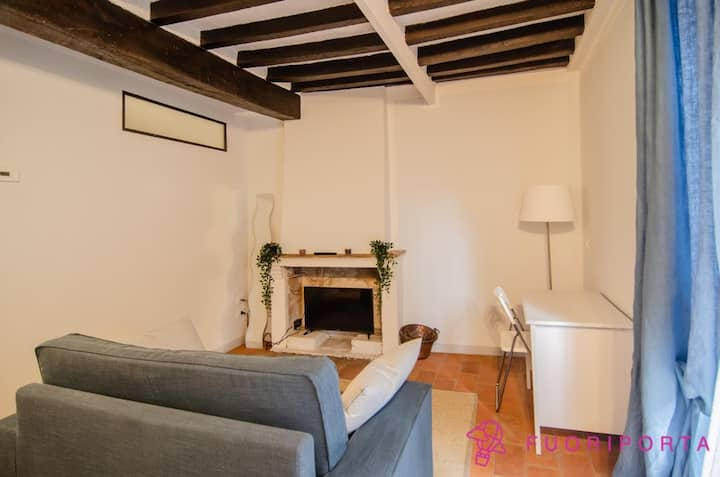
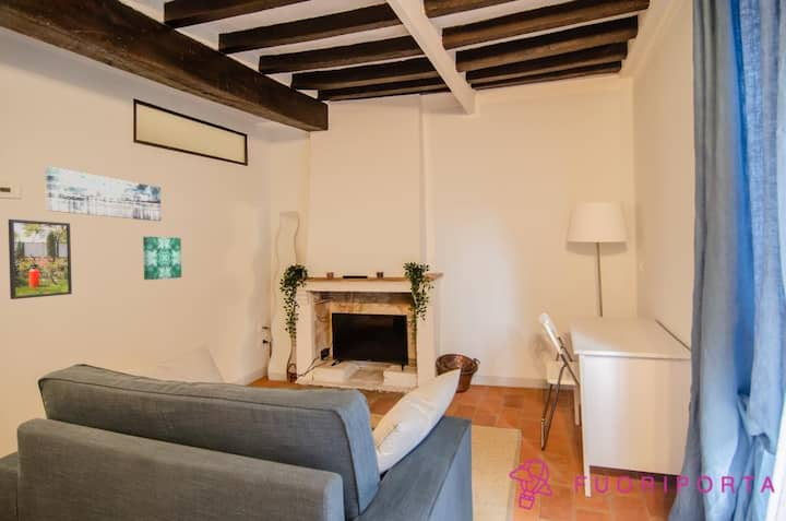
+ wall art [44,166,162,222]
+ wall art [142,236,182,281]
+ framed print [8,218,73,300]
